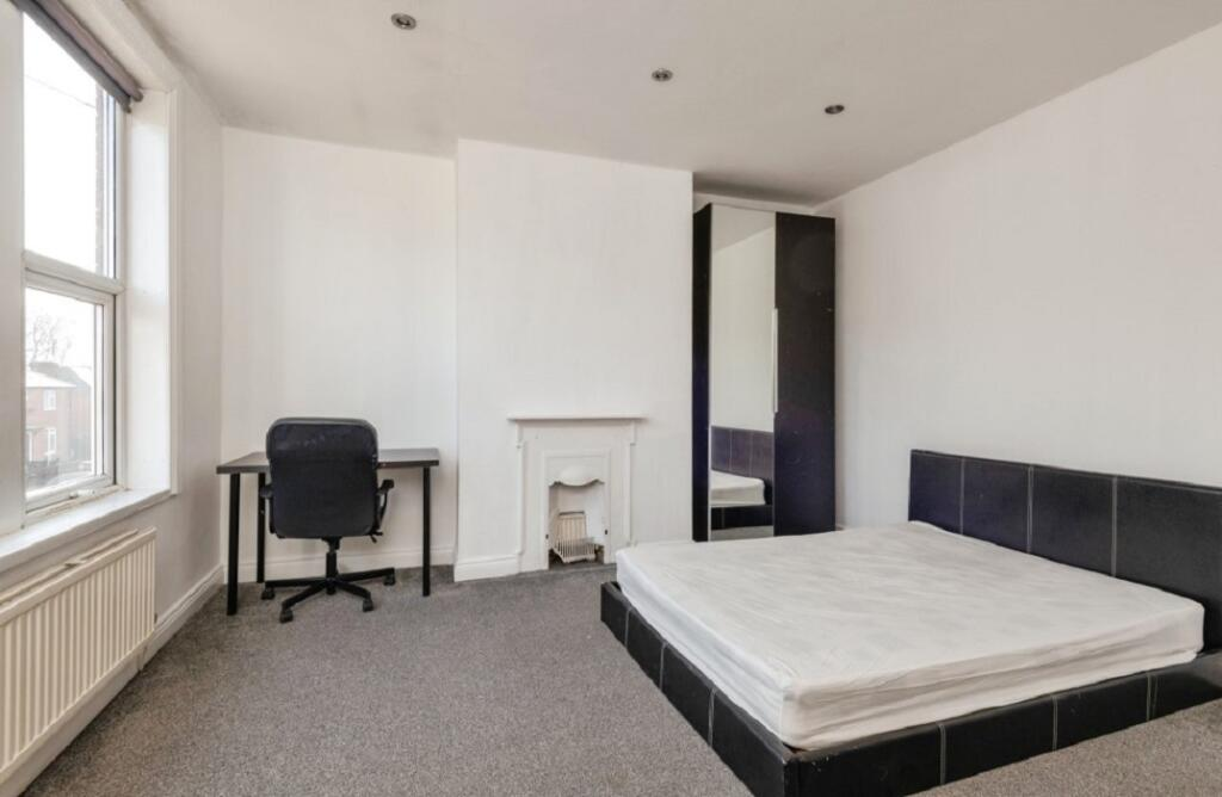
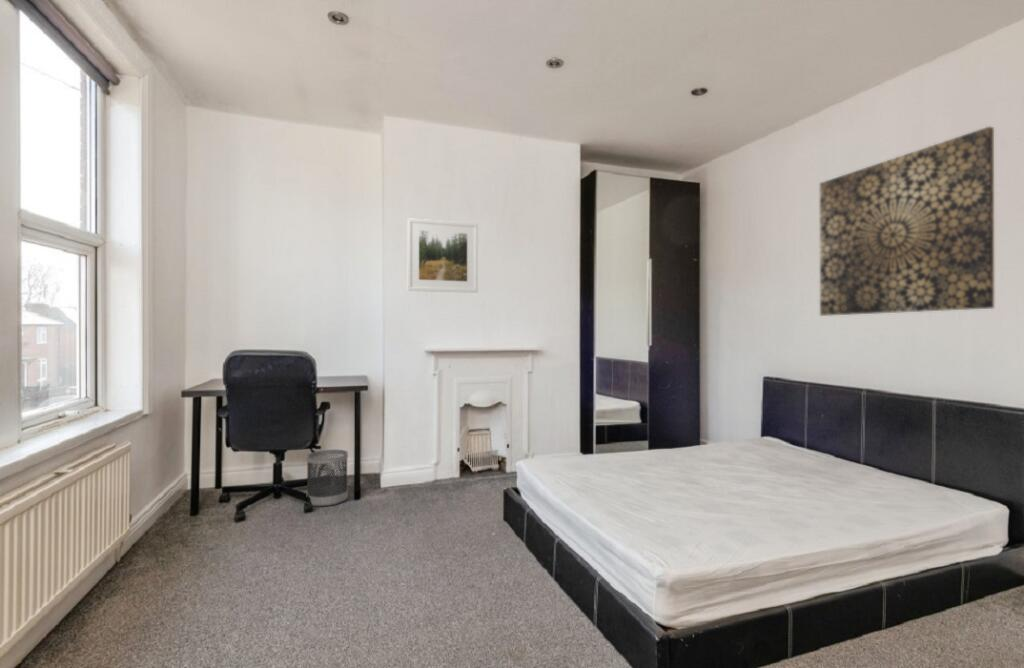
+ wall art [819,126,995,317]
+ wastebasket [306,448,349,508]
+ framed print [406,217,479,294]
